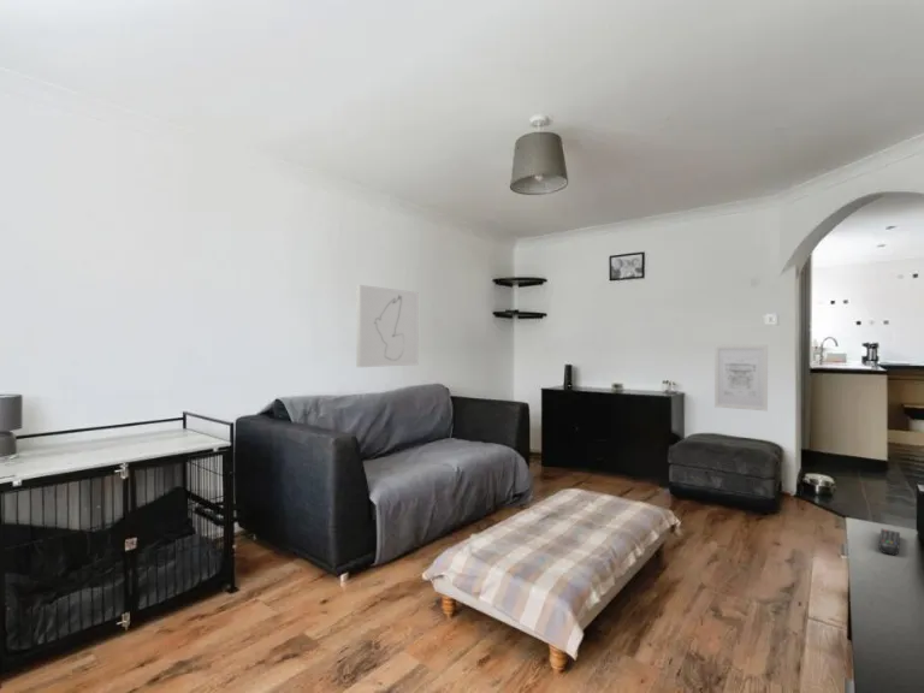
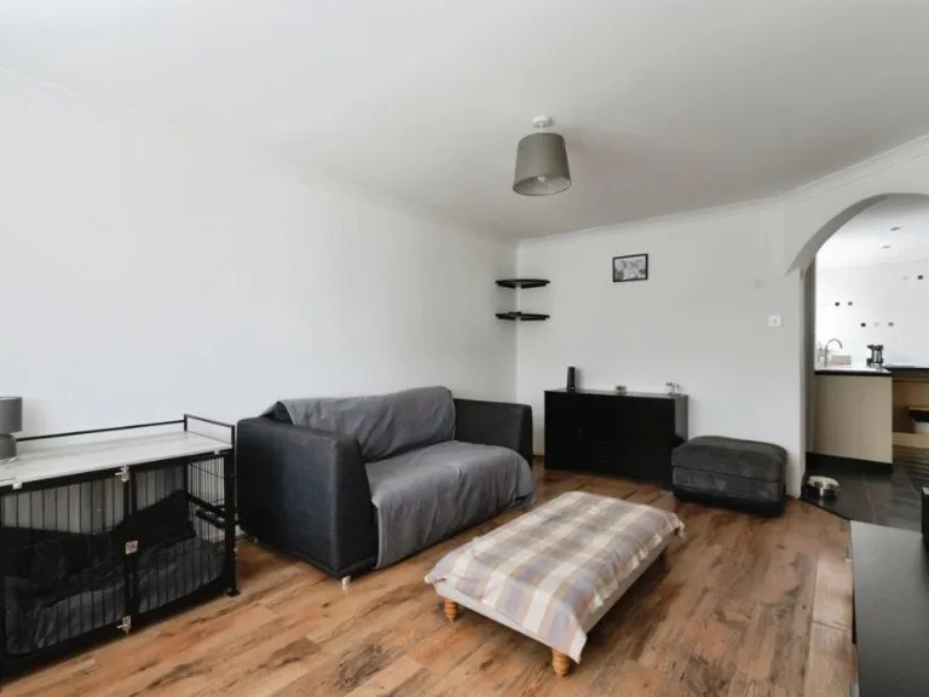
- wall art [355,284,419,368]
- remote control [877,528,901,556]
- wall art [713,344,769,413]
